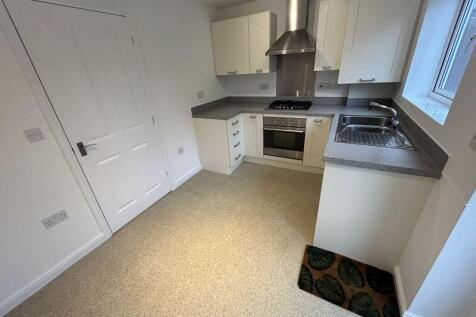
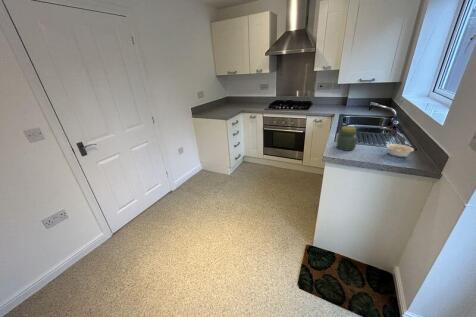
+ legume [385,140,415,158]
+ jar [336,125,358,152]
